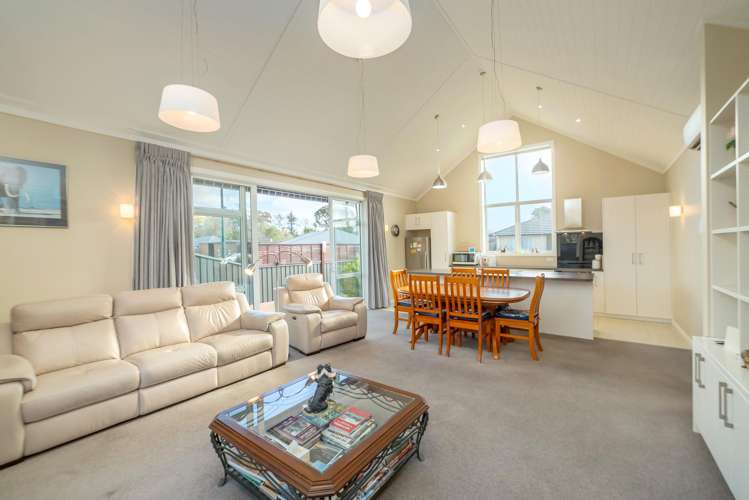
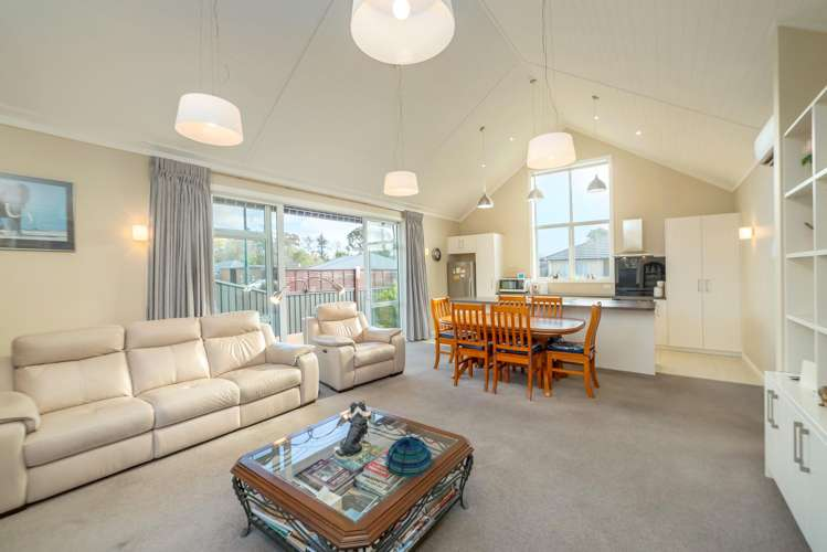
+ decorative bowl [384,436,434,477]
